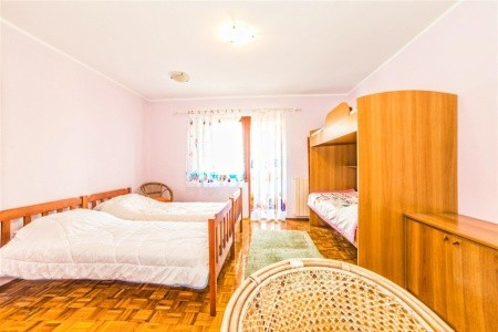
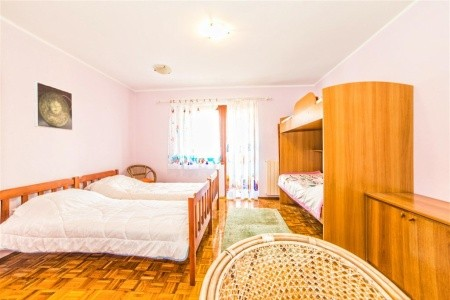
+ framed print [33,80,74,131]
